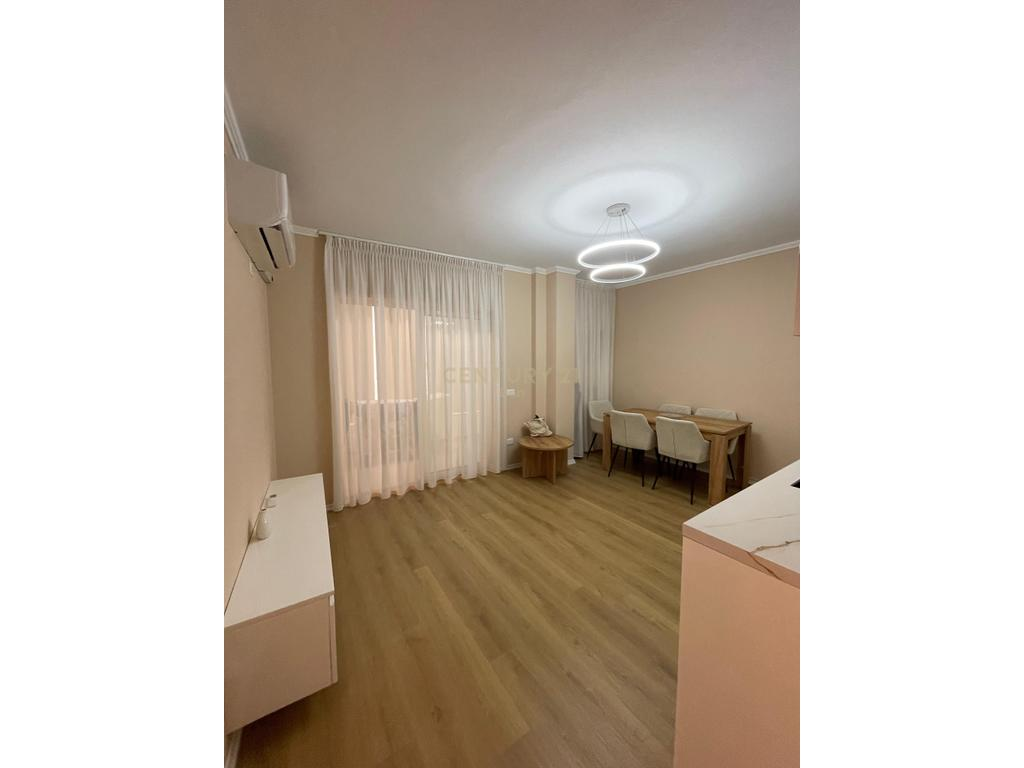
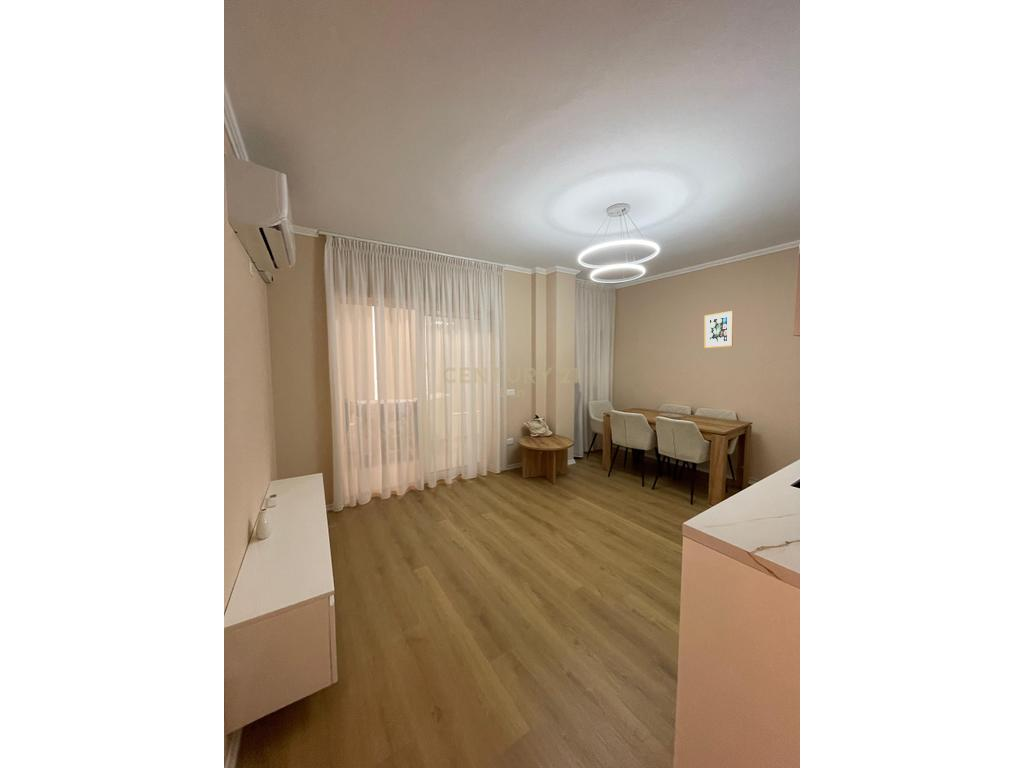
+ wall art [703,310,734,349]
